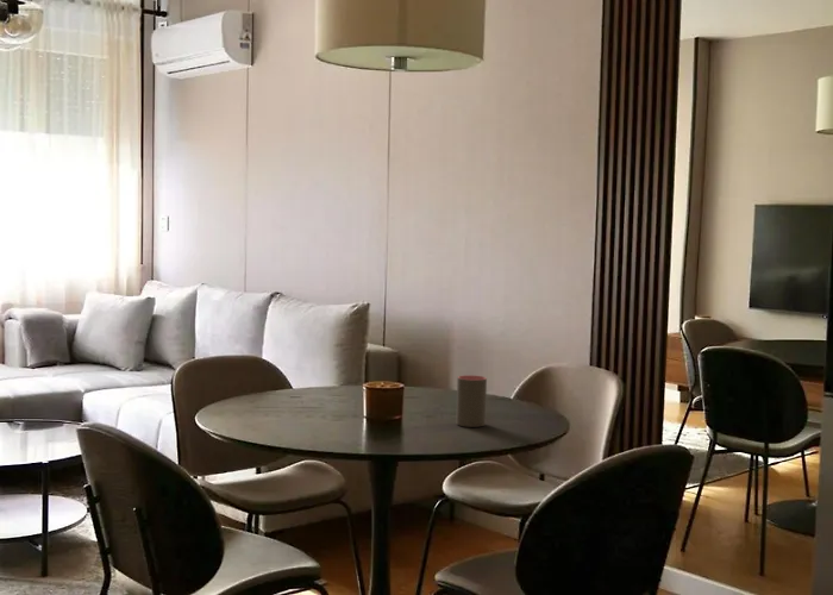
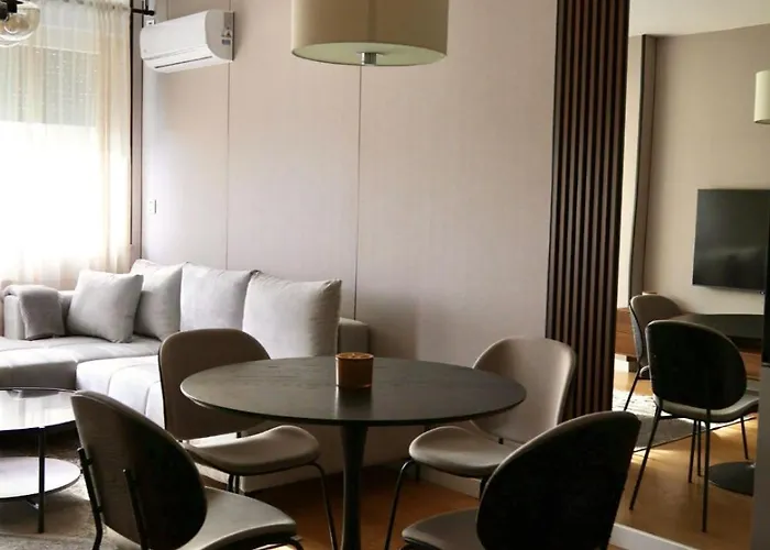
- cup [455,374,488,428]
